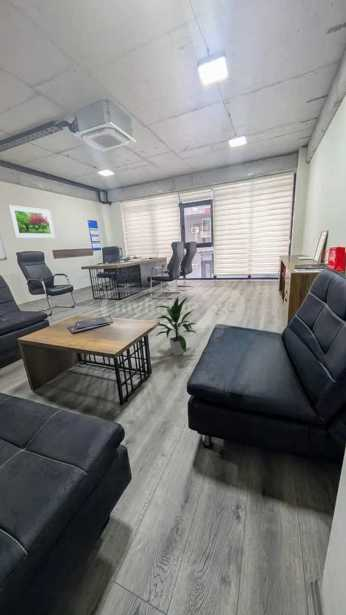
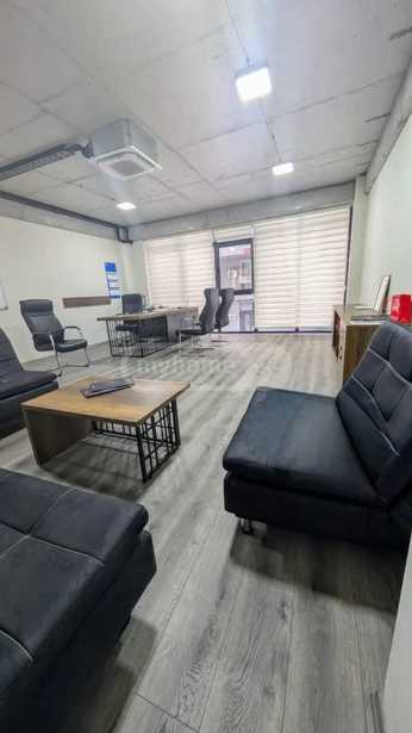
- indoor plant [154,295,198,357]
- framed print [7,204,56,239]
